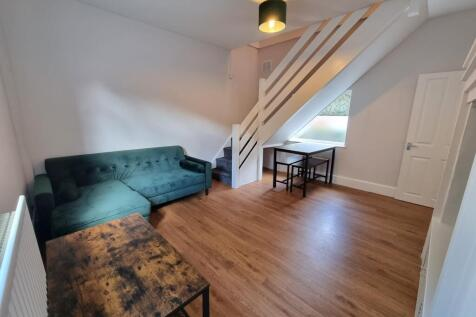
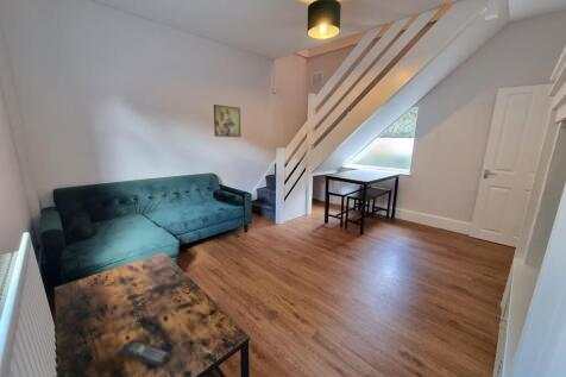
+ remote control [117,338,172,369]
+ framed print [213,103,241,138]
